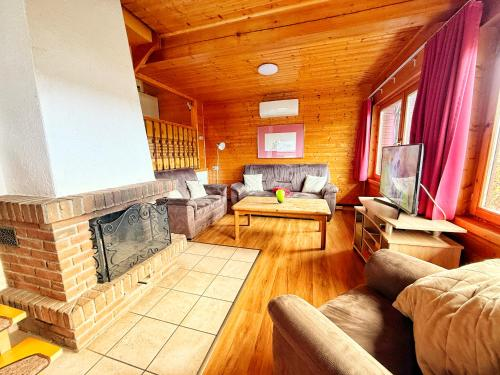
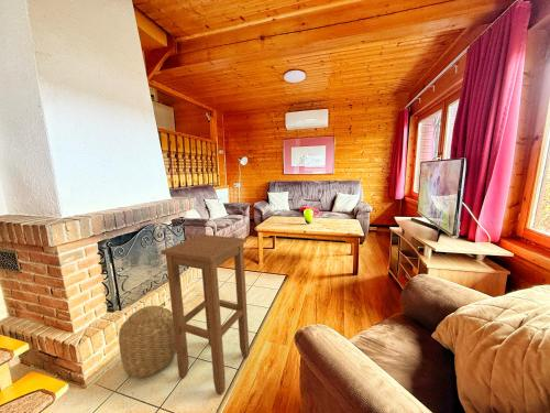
+ stool [160,233,251,396]
+ basket [118,305,177,379]
